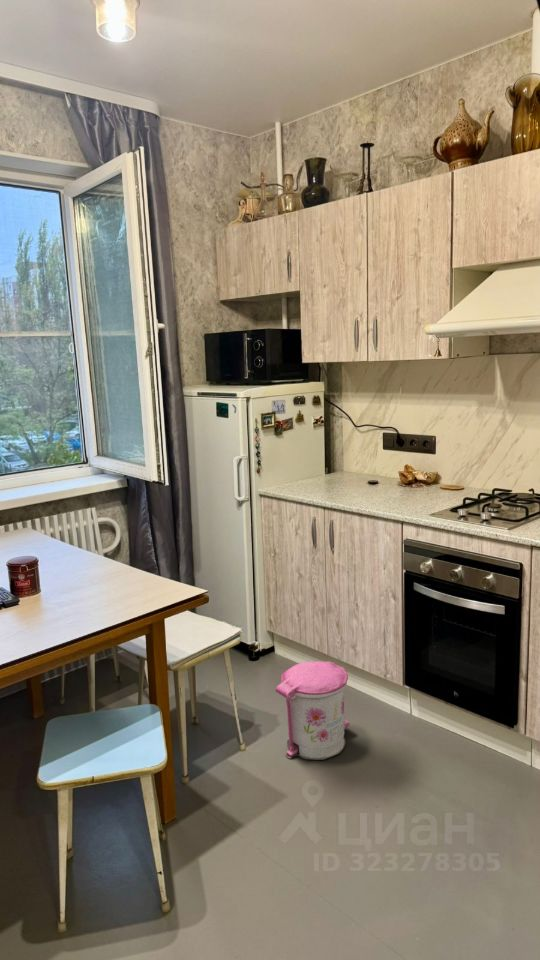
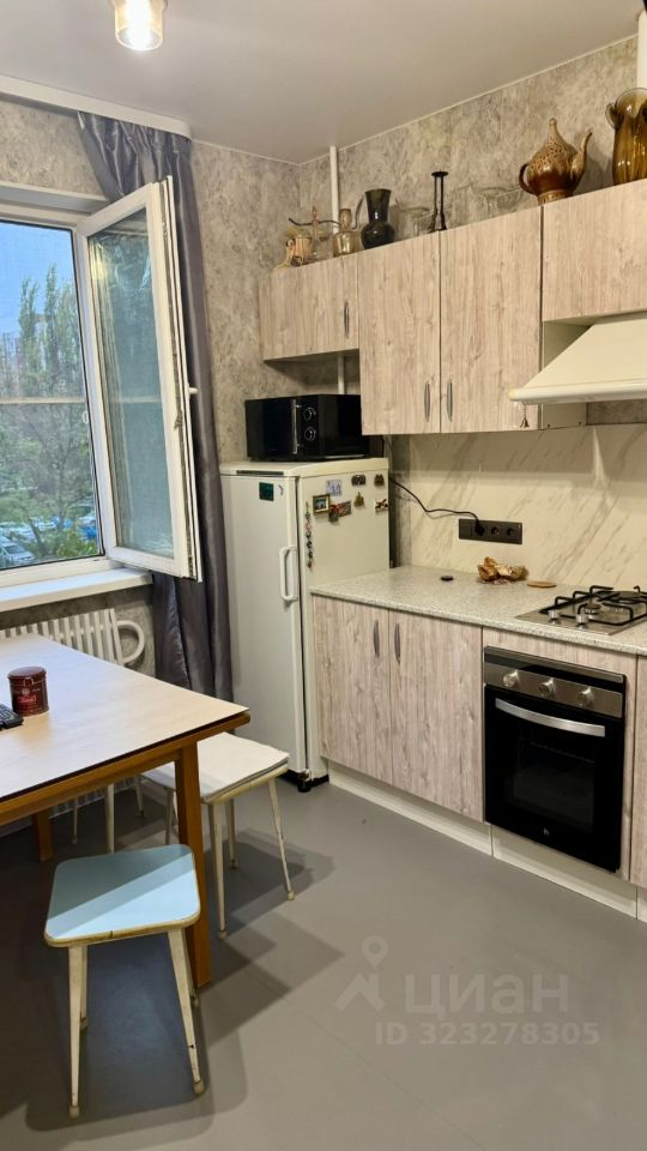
- trash can [275,660,351,761]
